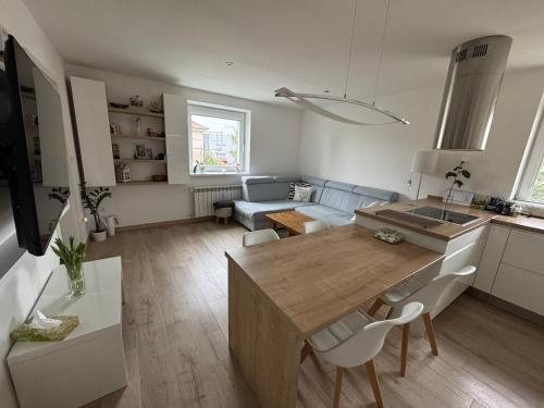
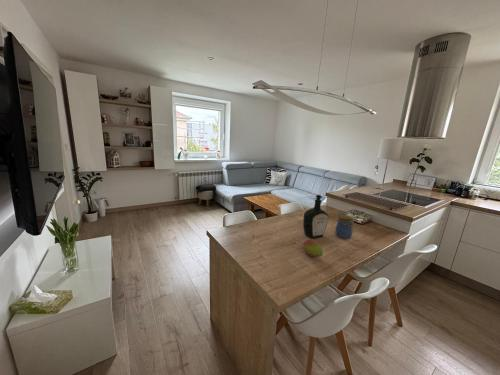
+ bottle [302,194,330,239]
+ fruit [302,239,324,258]
+ jar [334,214,355,240]
